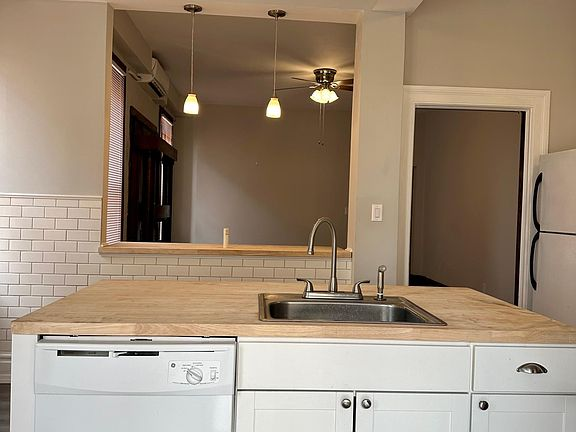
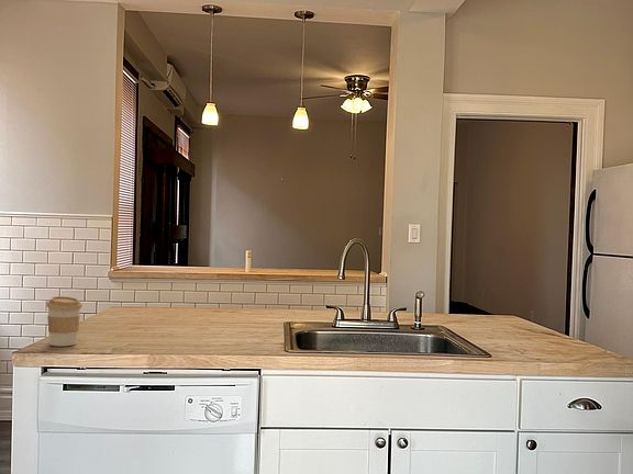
+ coffee cup [45,295,84,347]
